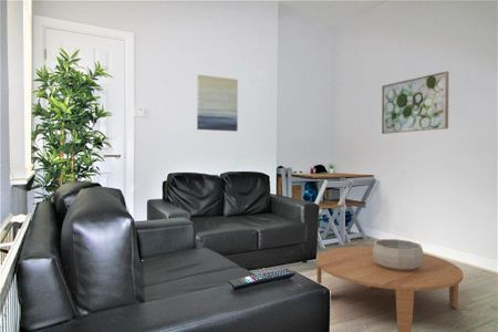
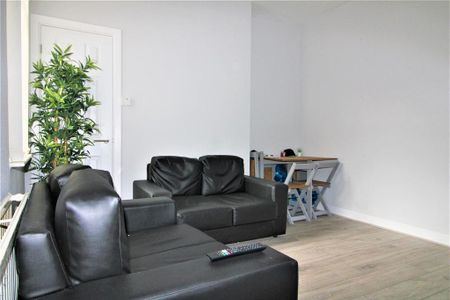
- wall art [196,73,239,133]
- wall art [381,70,449,135]
- decorative bowl [373,238,424,271]
- coffee table [315,246,464,332]
